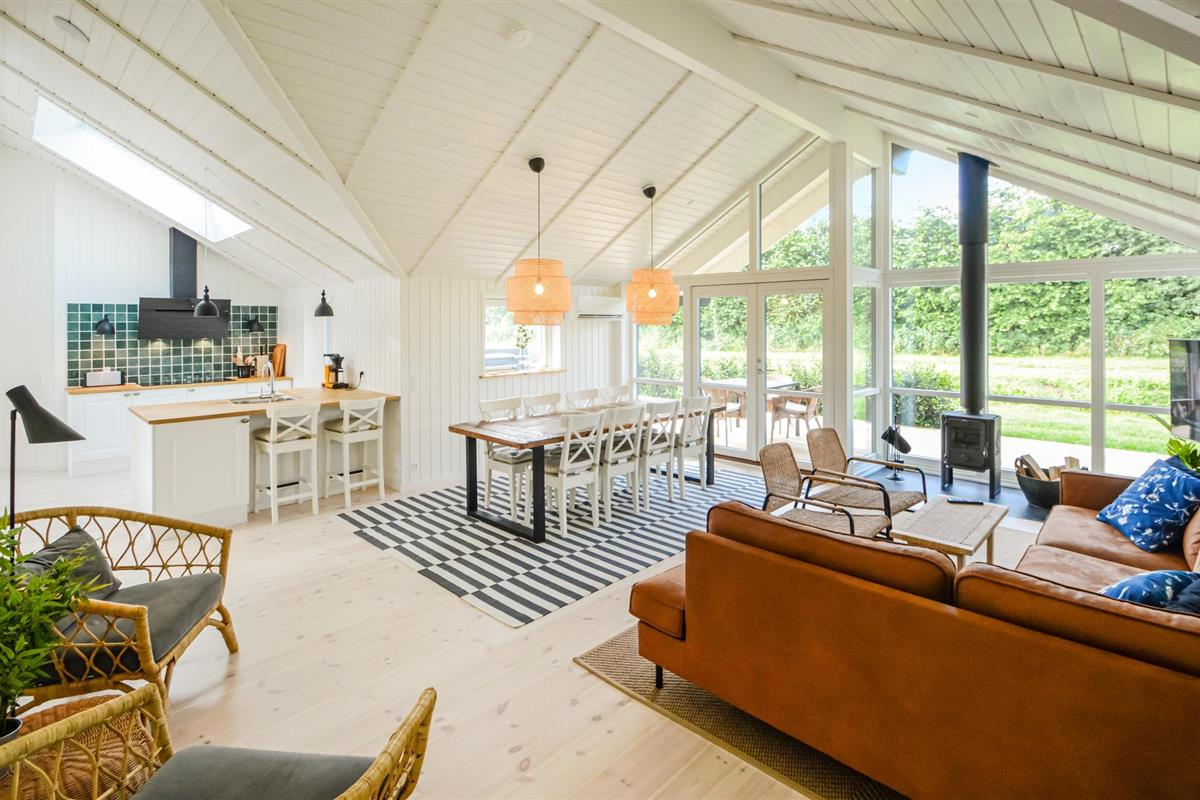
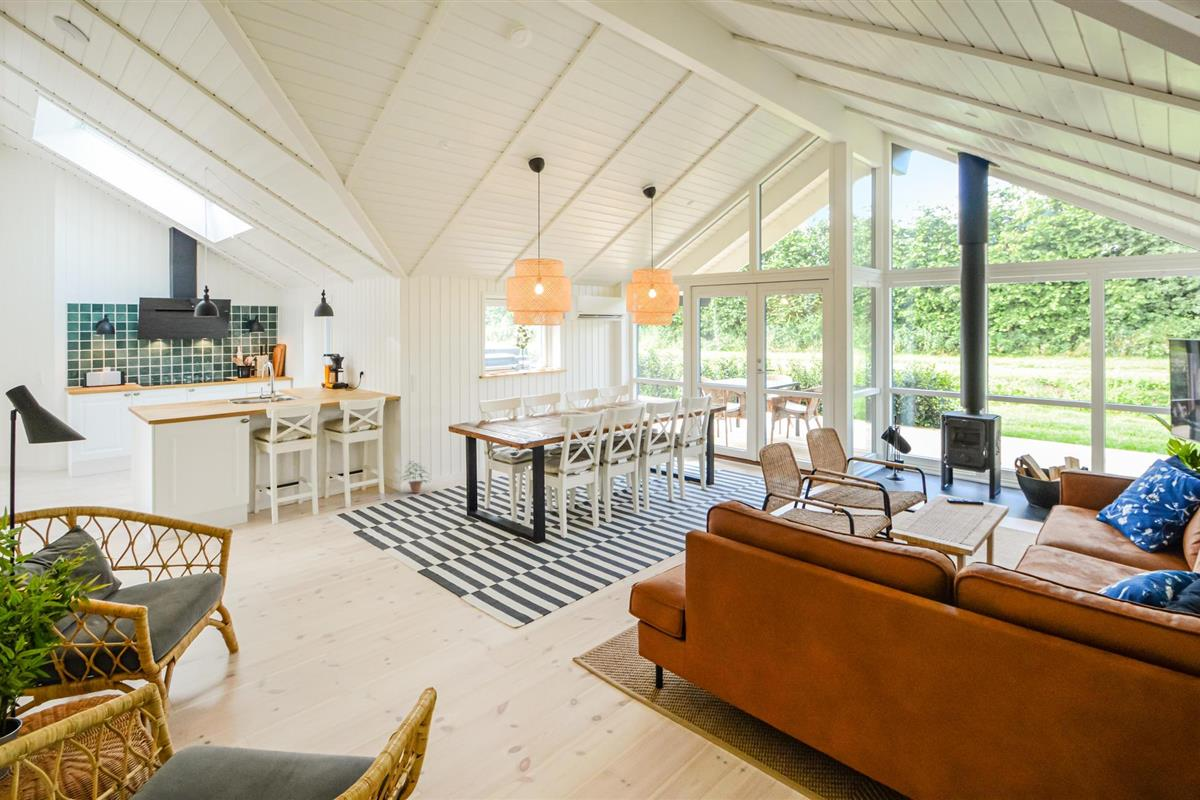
+ potted plant [400,460,431,494]
